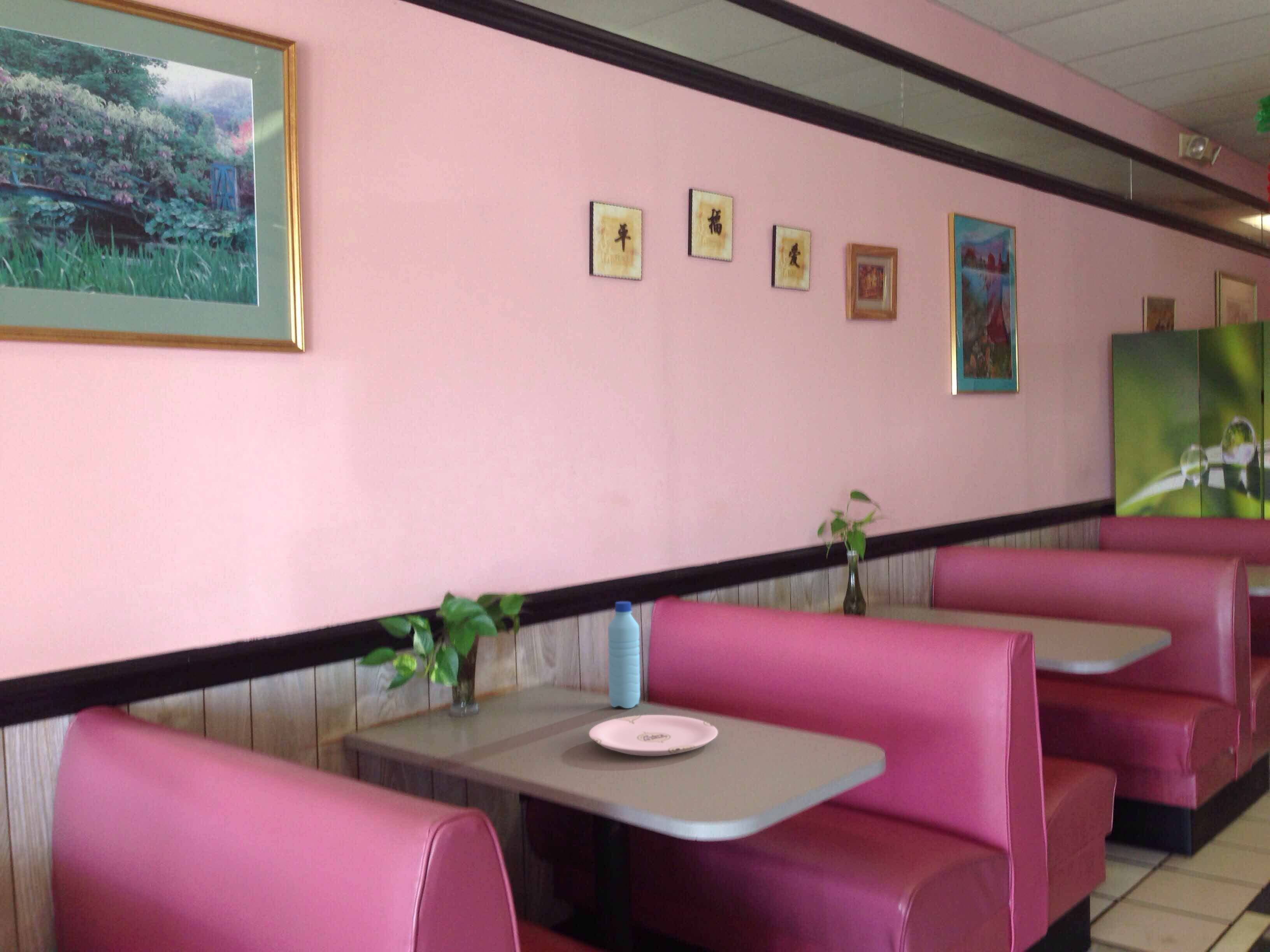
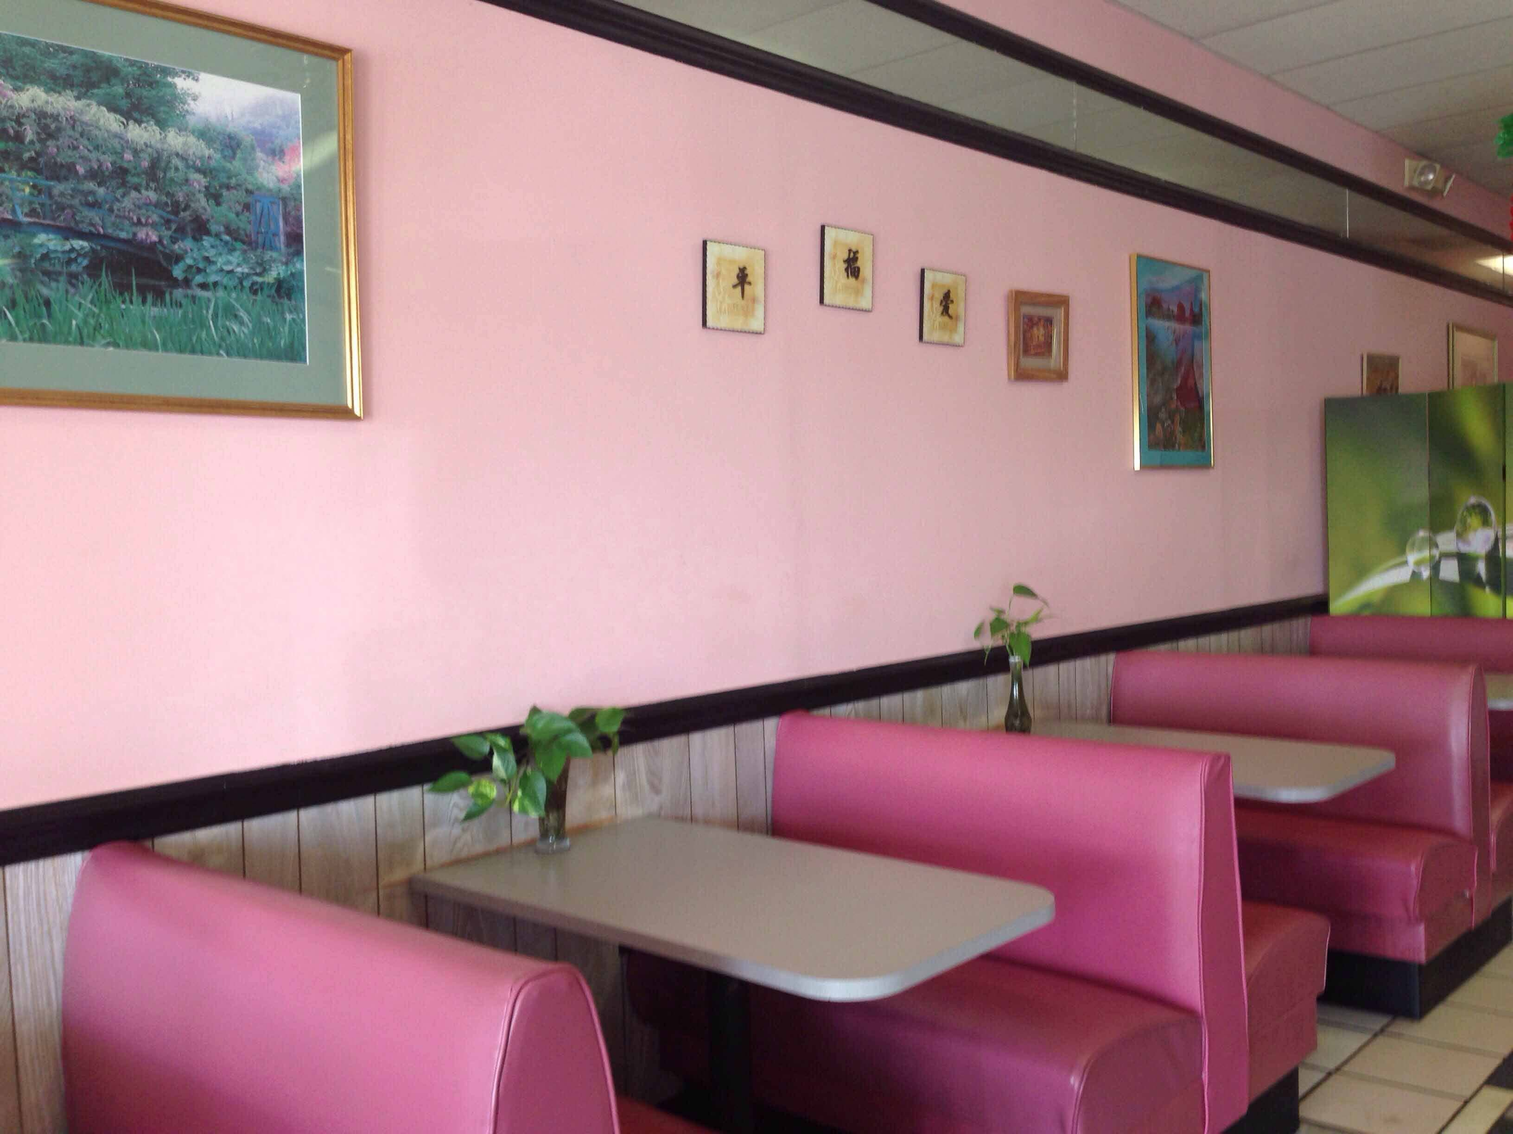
- plate [589,714,718,756]
- water bottle [607,601,640,709]
